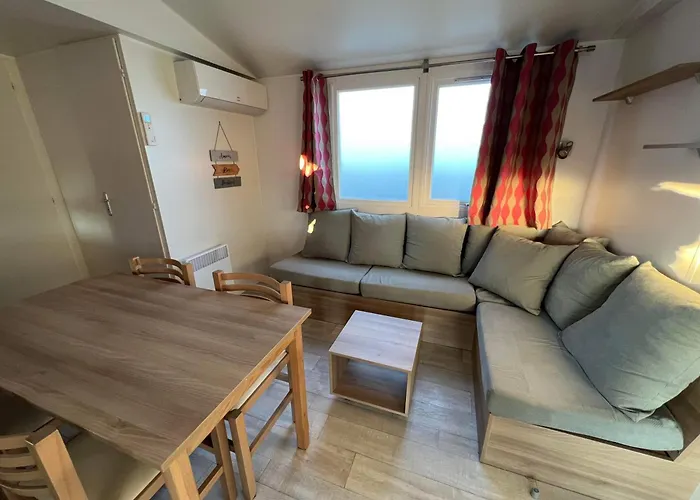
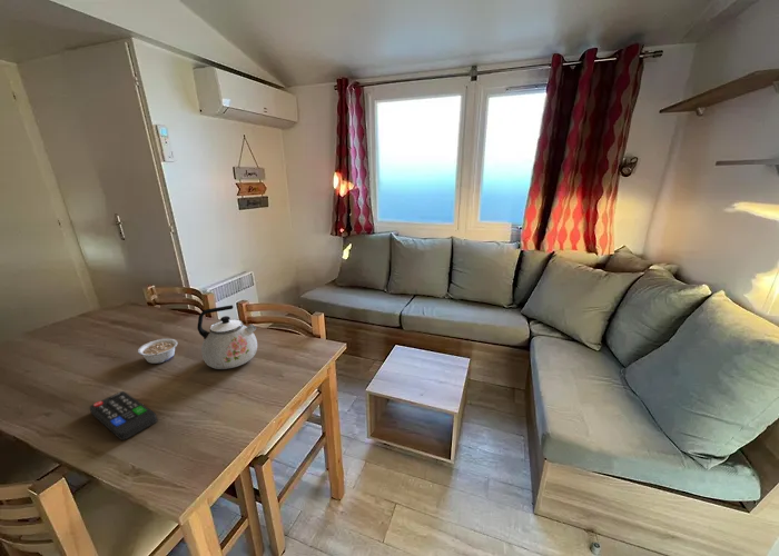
+ kettle [196,304,258,370]
+ legume [137,338,178,365]
+ remote control [88,390,158,441]
